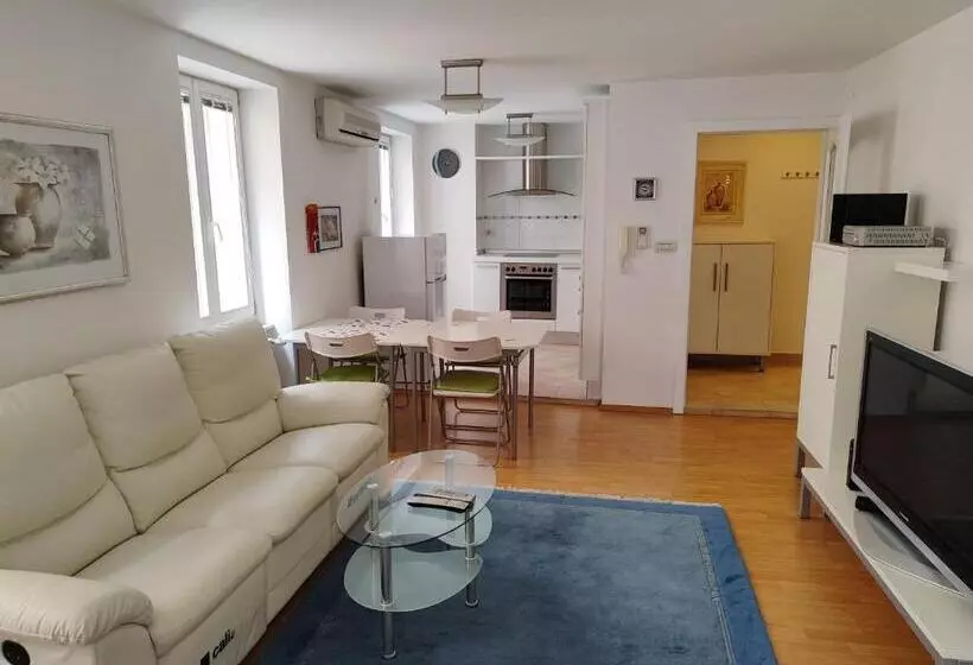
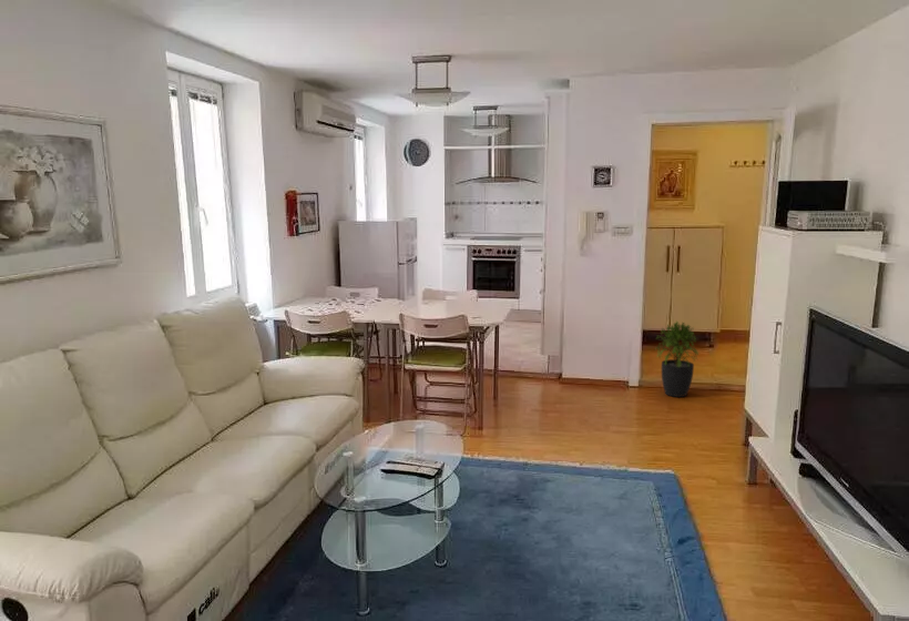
+ potted plant [655,320,701,398]
